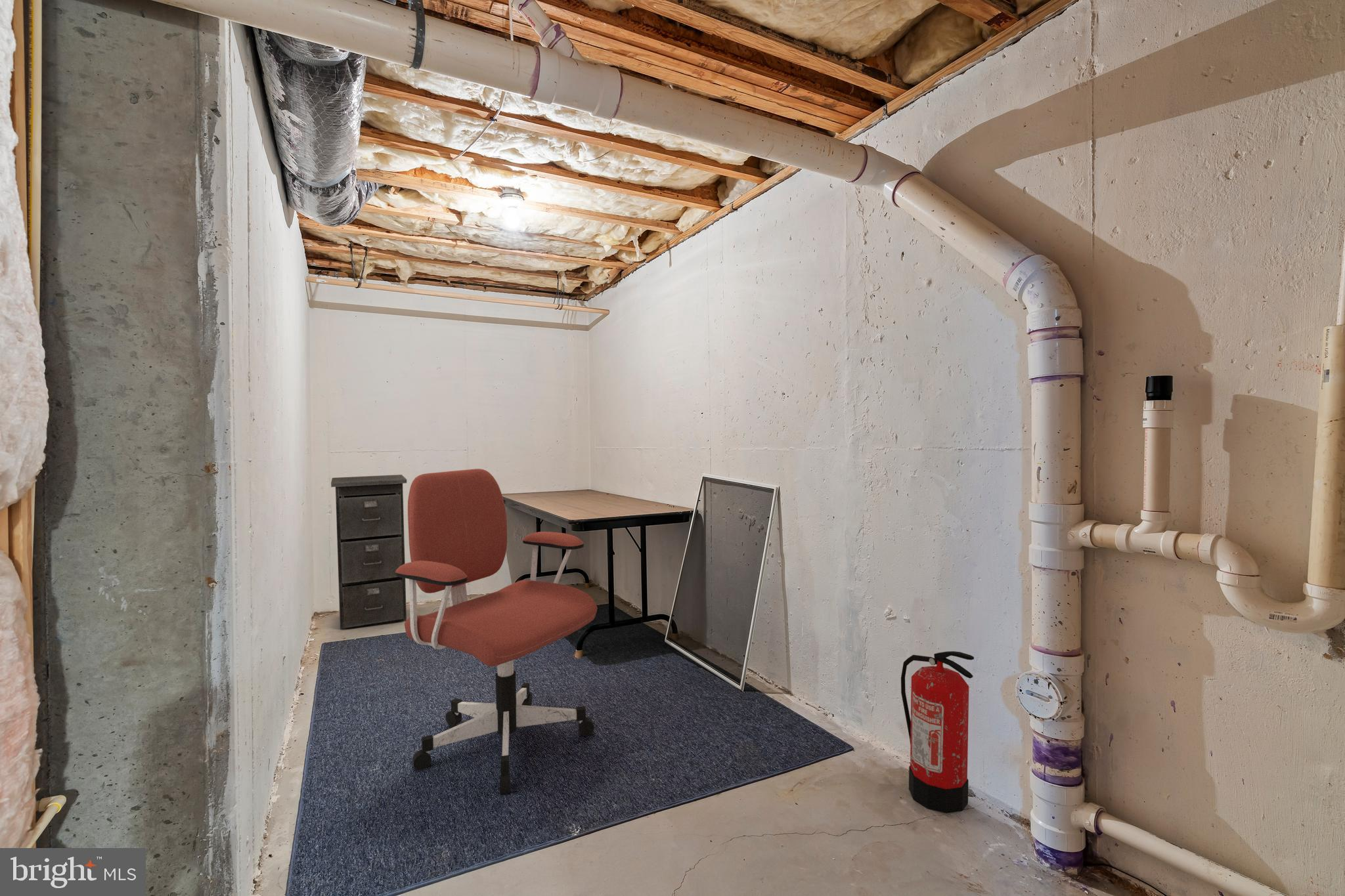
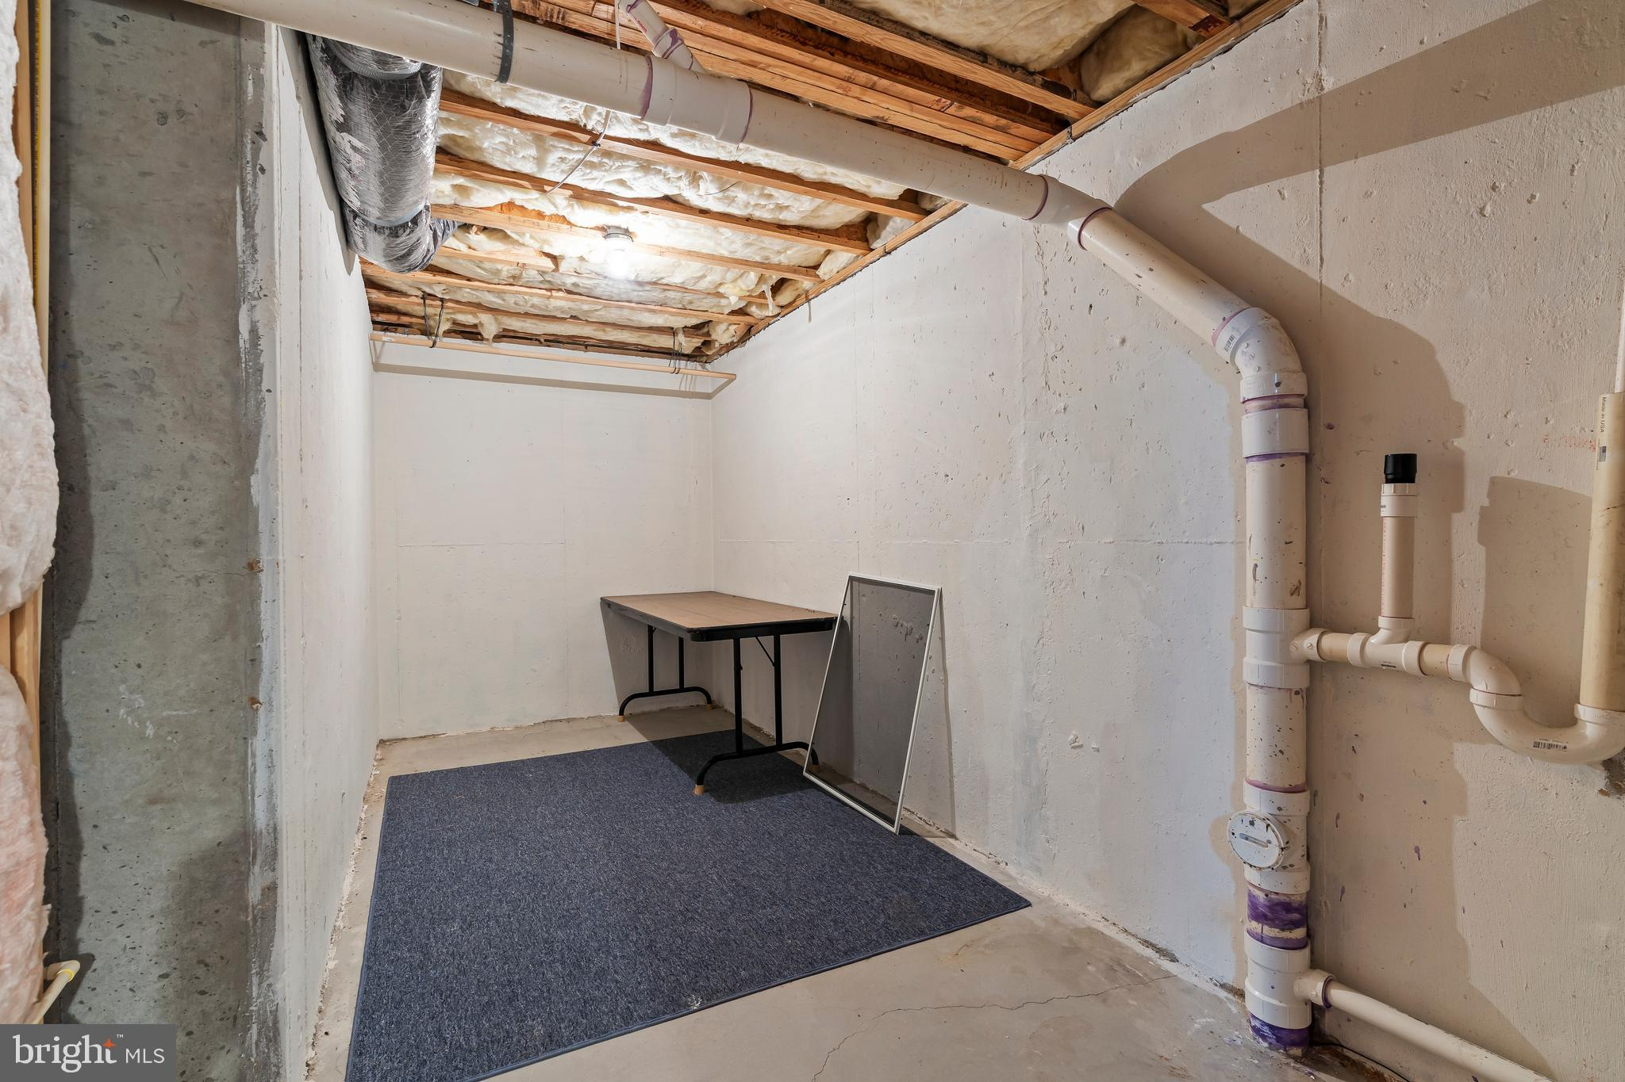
- office chair [395,468,598,795]
- filing cabinet [330,474,407,631]
- fire extinguisher [900,651,975,814]
